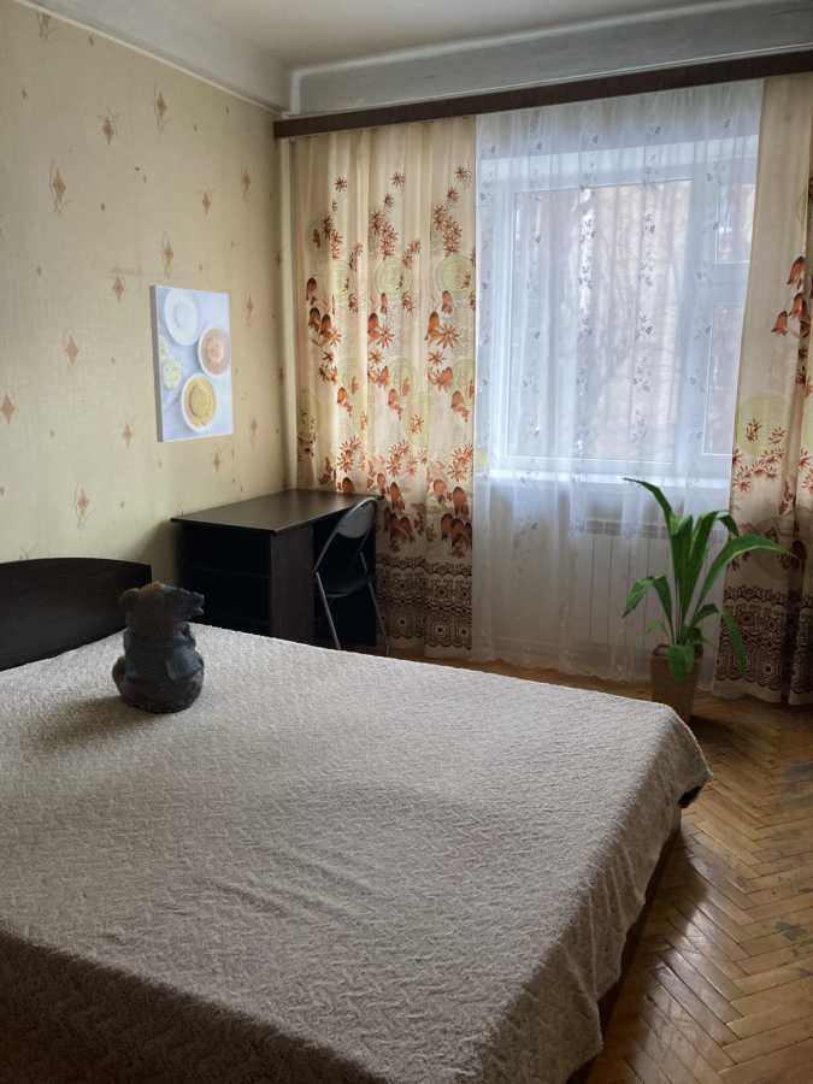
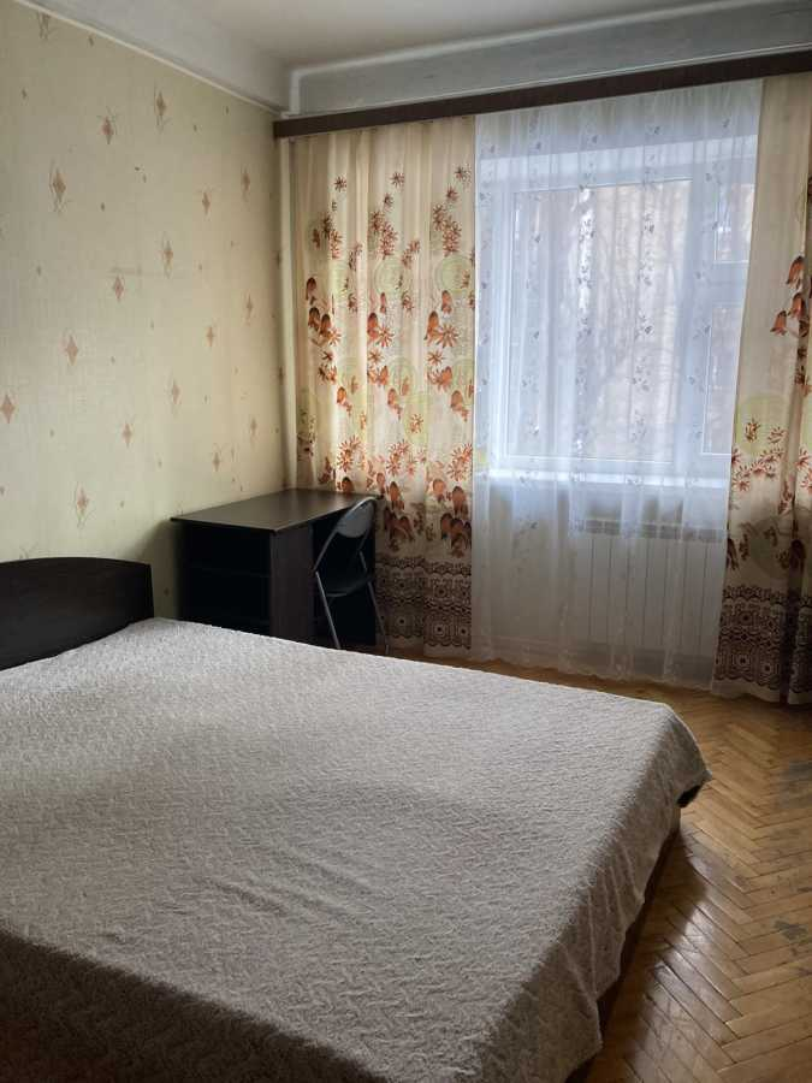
- house plant [620,477,800,725]
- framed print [148,284,234,443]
- teddy bear [111,581,206,714]
